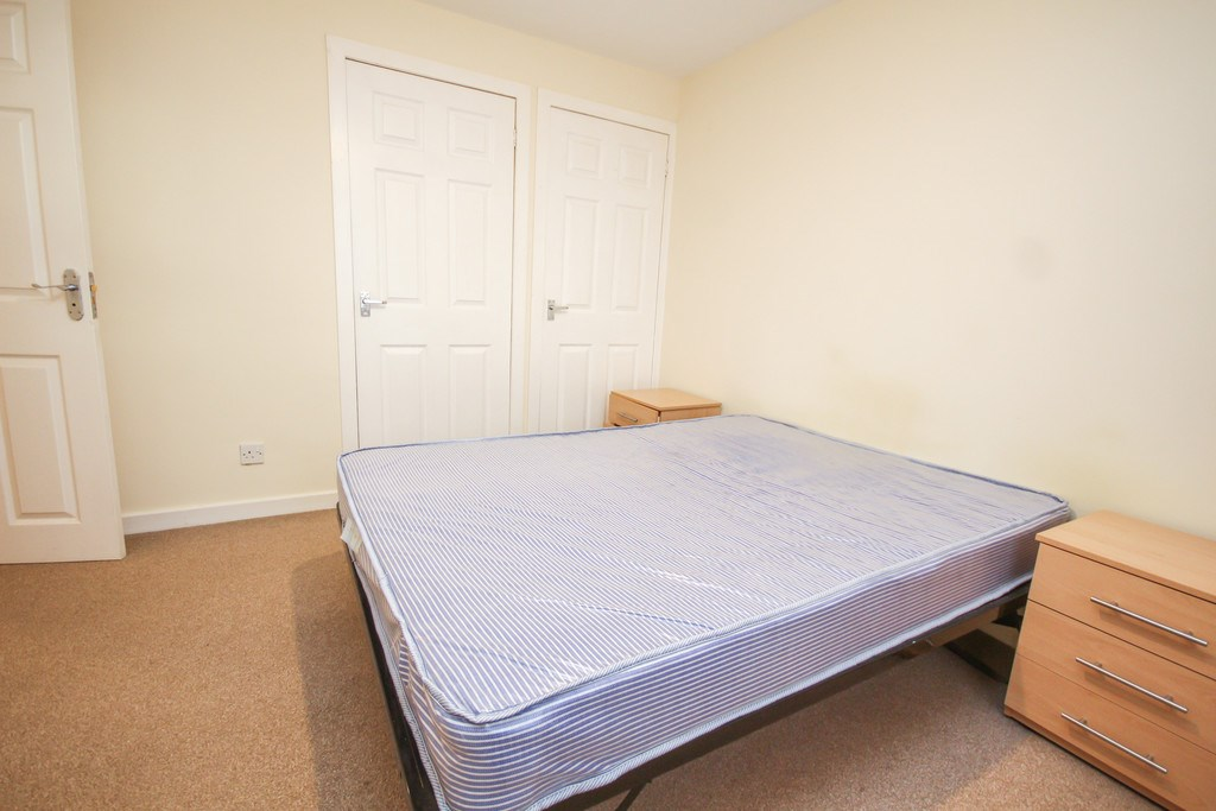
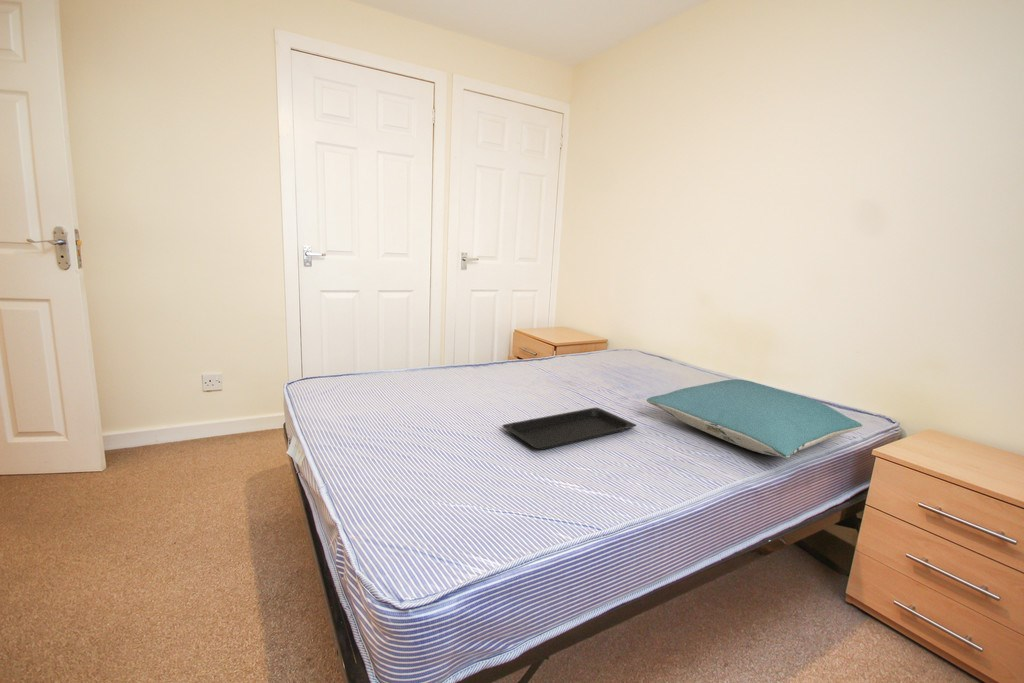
+ pillow [646,378,863,459]
+ serving tray [501,407,637,451]
